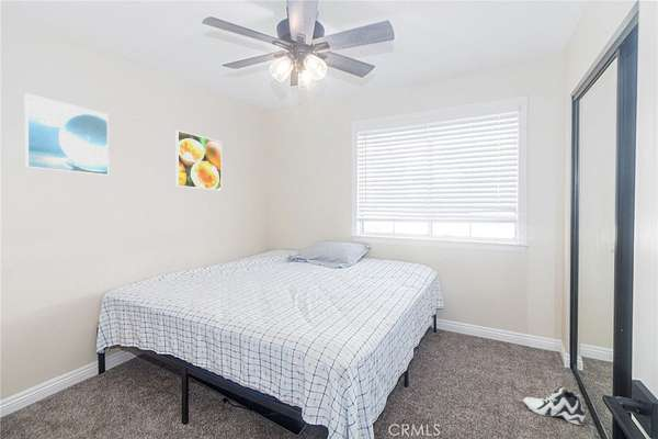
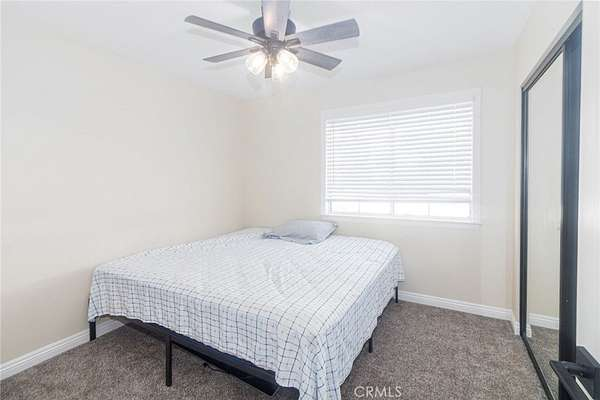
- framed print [23,92,110,177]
- sneaker [522,383,587,426]
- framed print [174,130,223,191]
